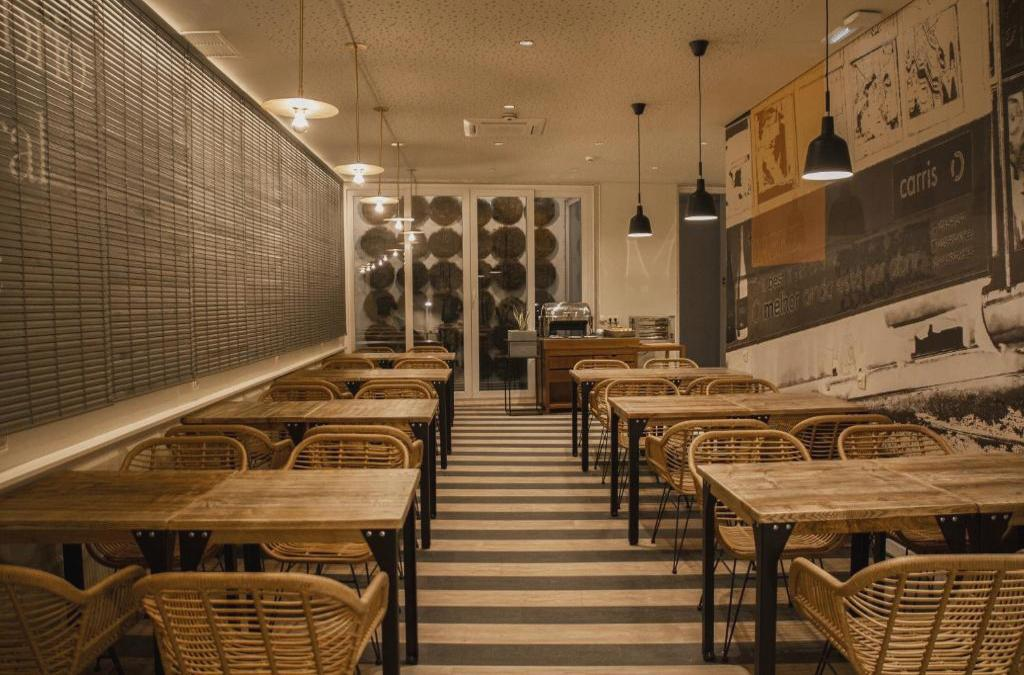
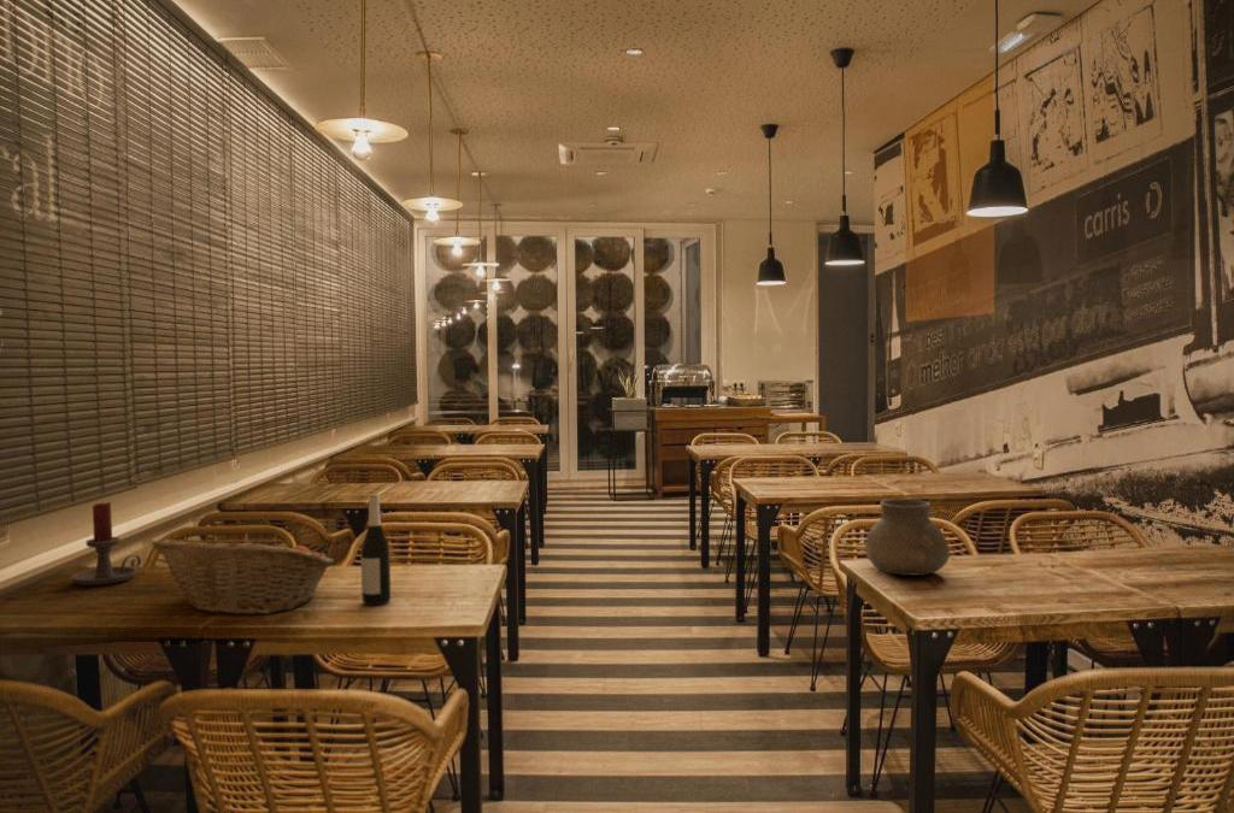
+ fruit basket [151,534,335,615]
+ vase [864,497,951,577]
+ candle holder [70,501,142,587]
+ wine bottle [359,494,392,606]
